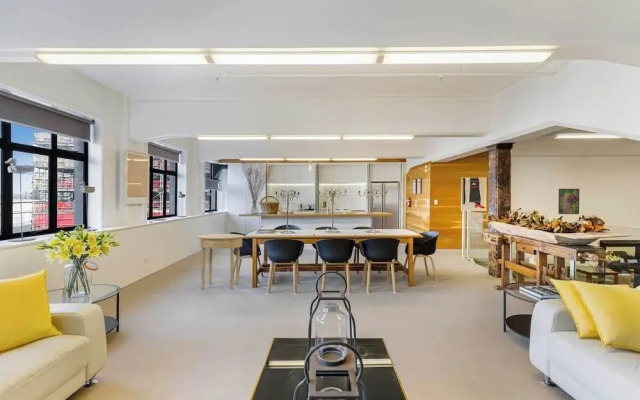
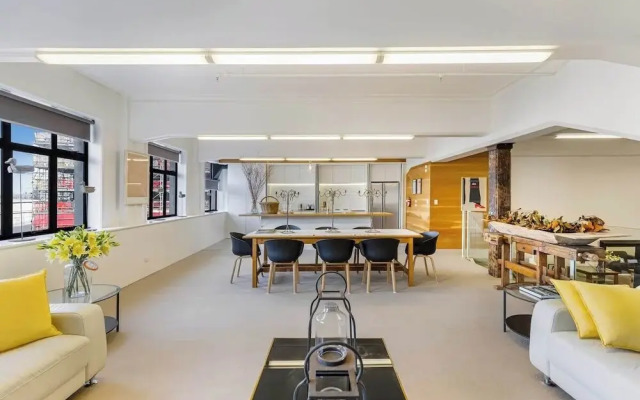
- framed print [557,188,580,215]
- side table [197,233,245,290]
